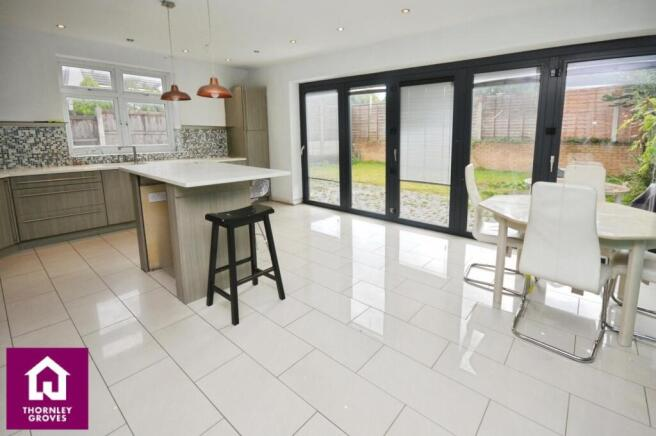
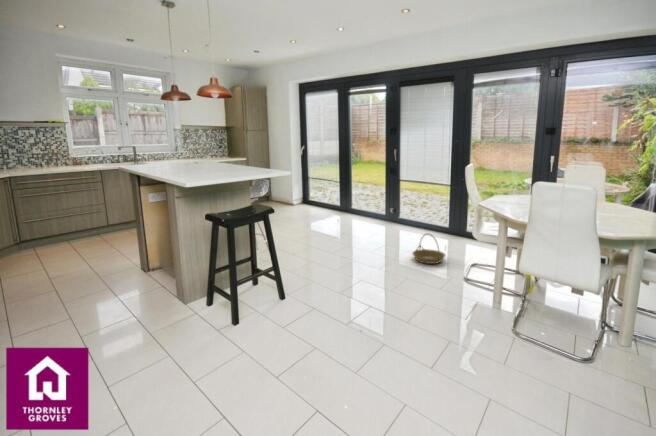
+ basket [411,232,447,265]
